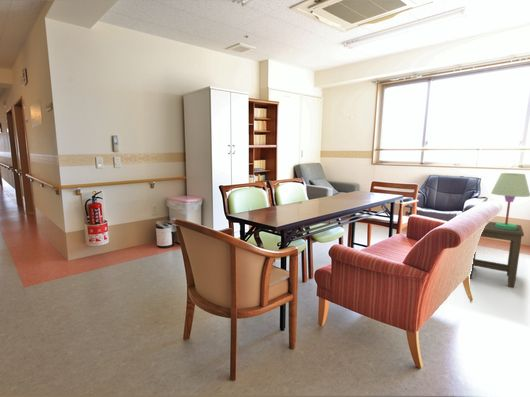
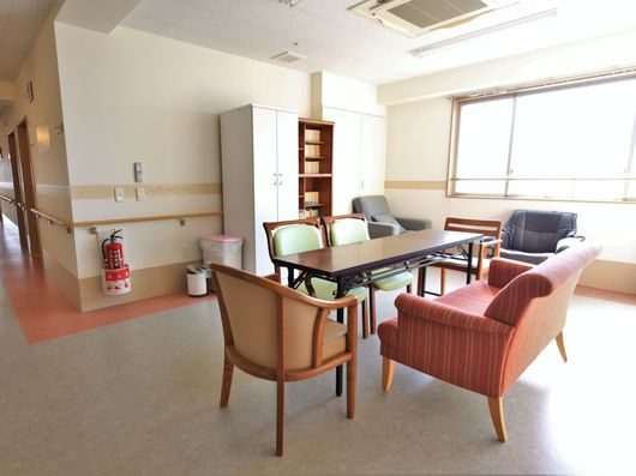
- side table [469,221,525,288]
- table lamp [490,172,530,230]
